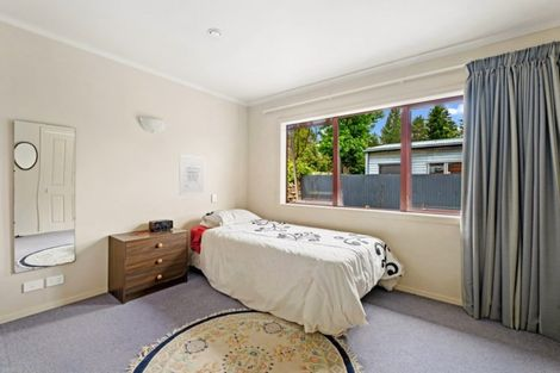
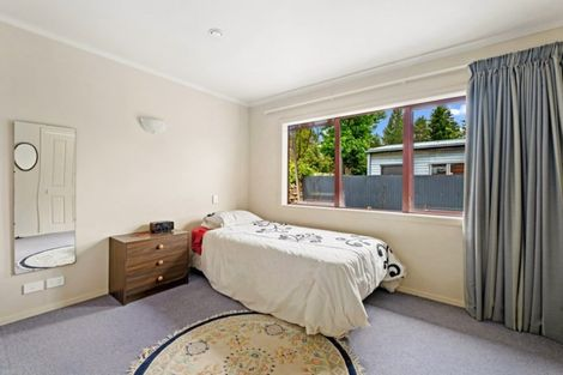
- wall art [179,154,206,197]
